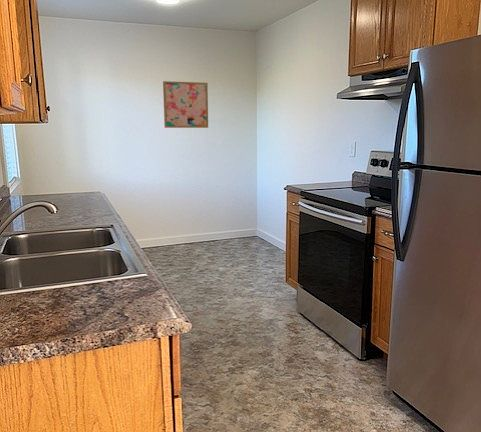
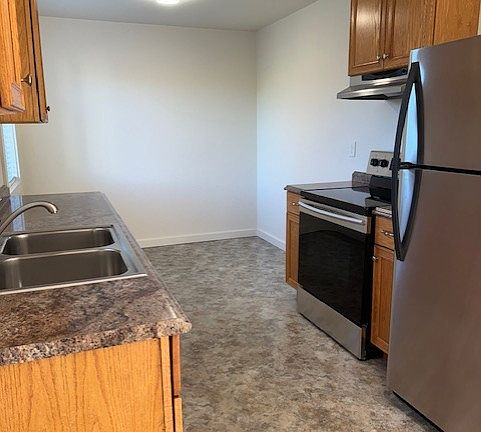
- wall art [162,80,209,129]
